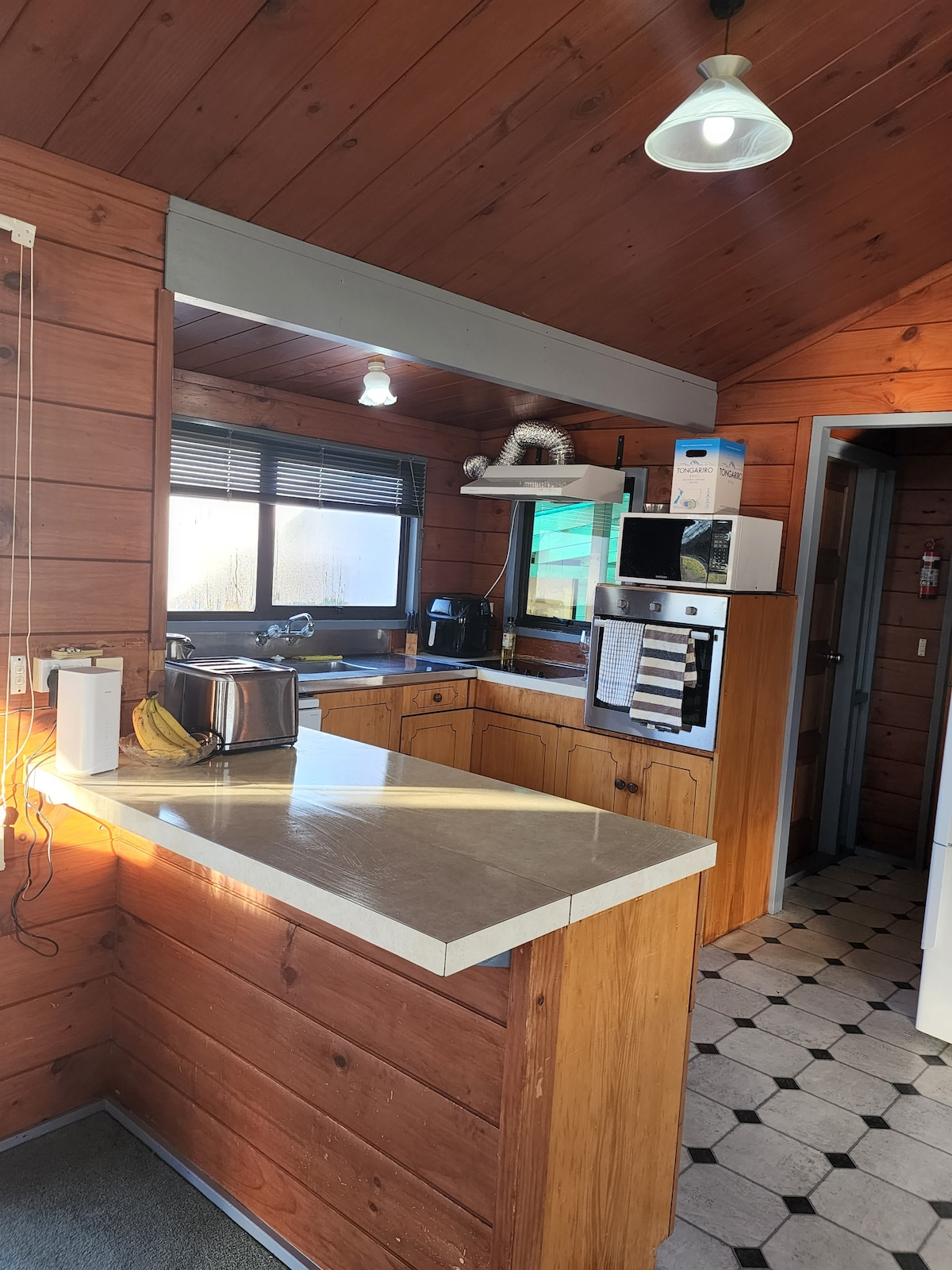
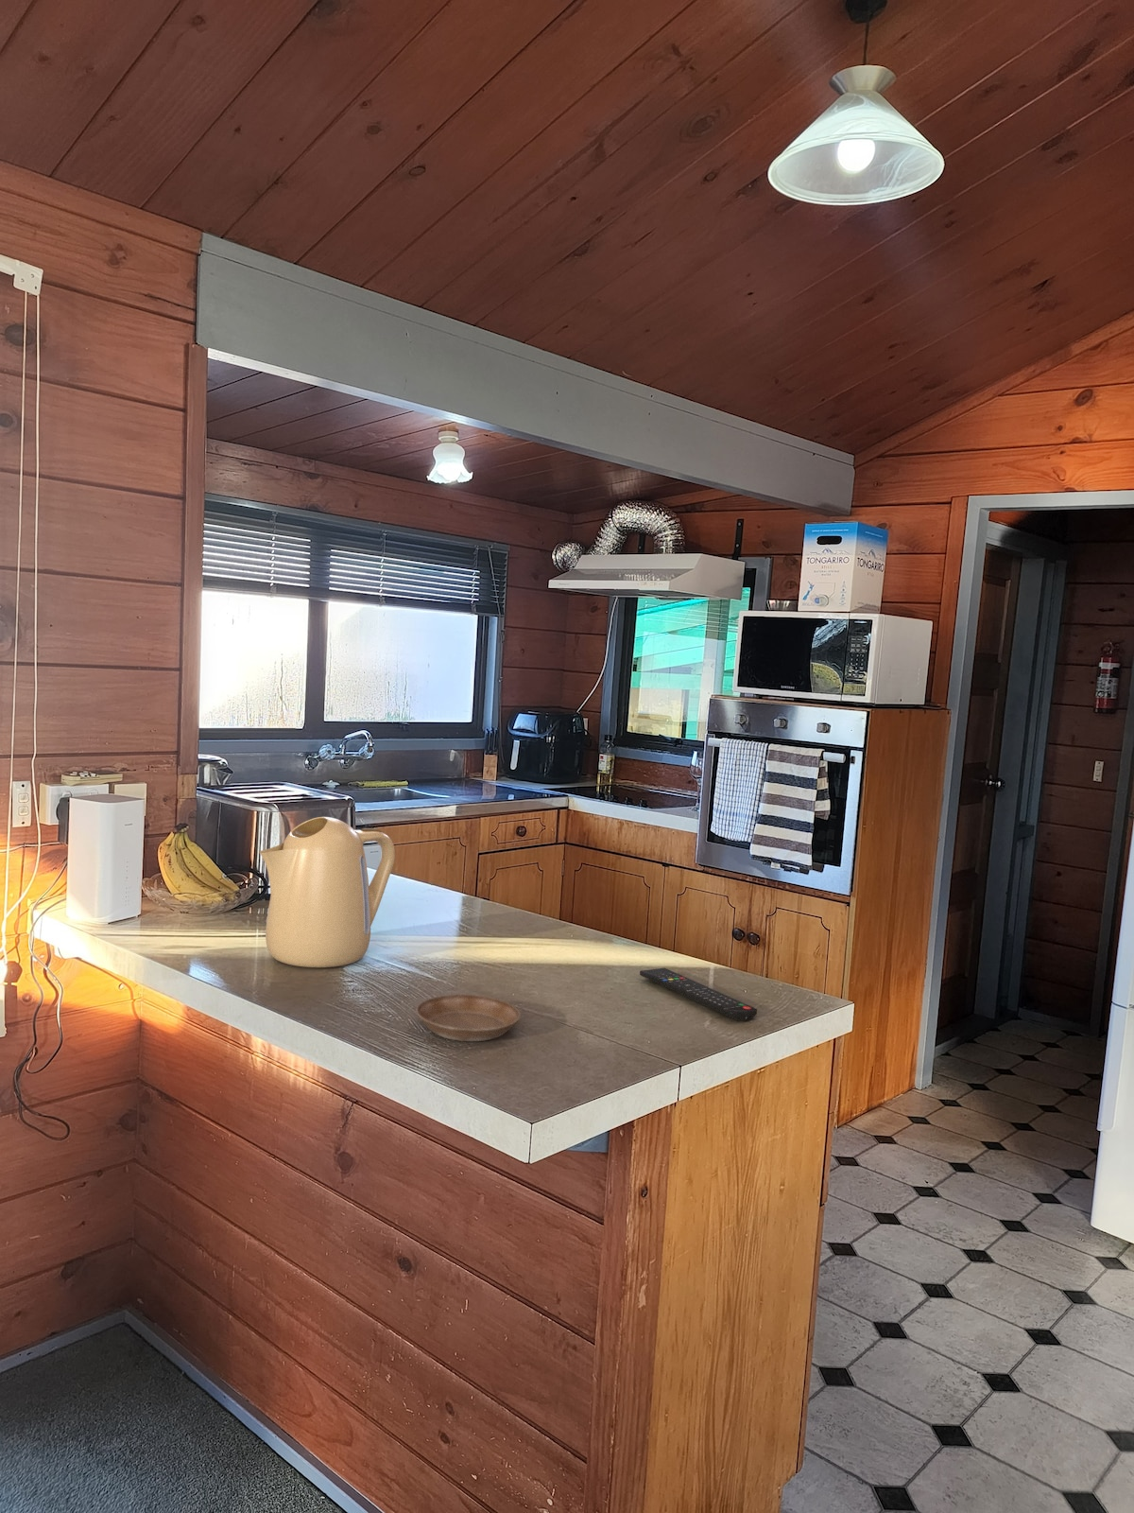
+ kettle [258,816,395,969]
+ saucer [415,994,522,1042]
+ remote control [638,967,758,1022]
